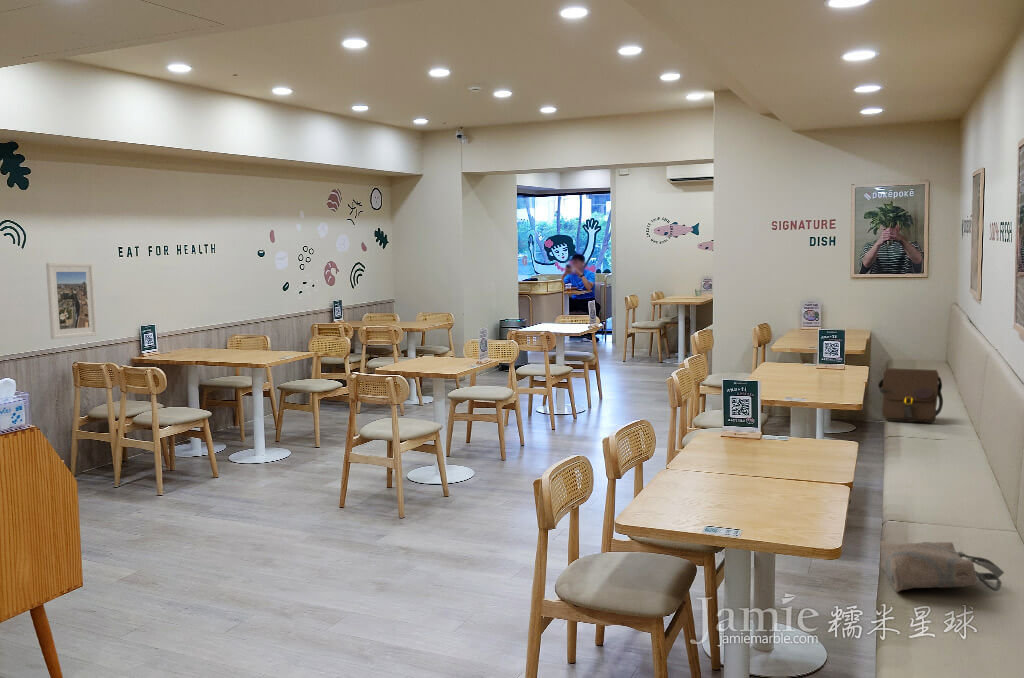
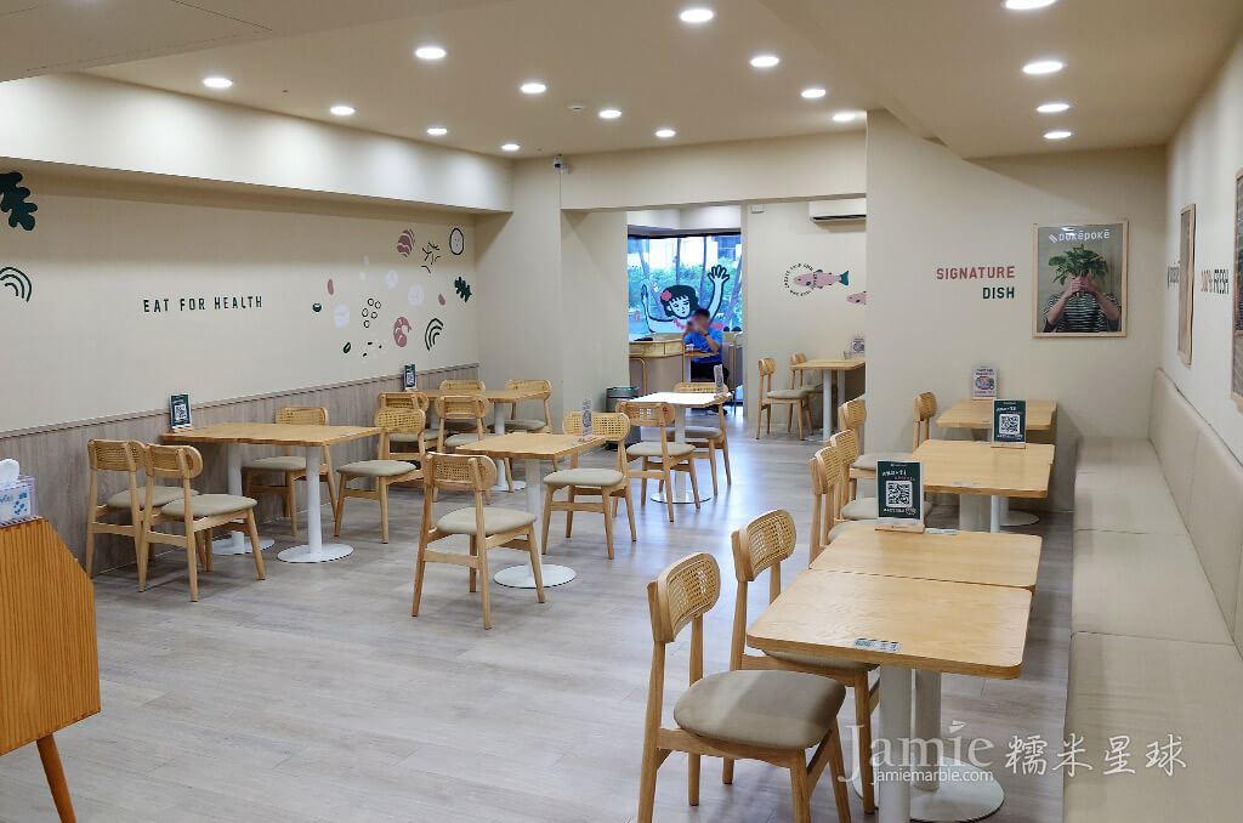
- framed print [45,262,98,340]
- tote bag [879,540,1005,593]
- shoulder bag [877,367,944,424]
